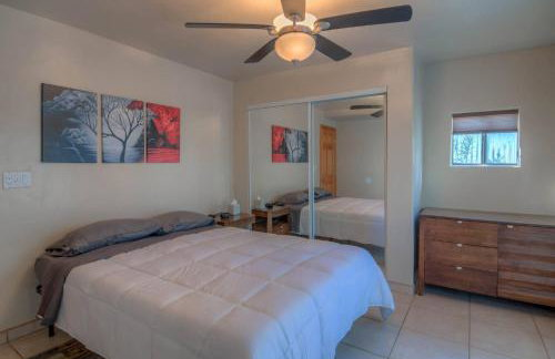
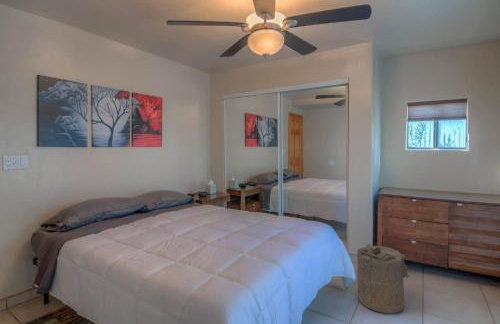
+ laundry hamper [356,243,417,314]
